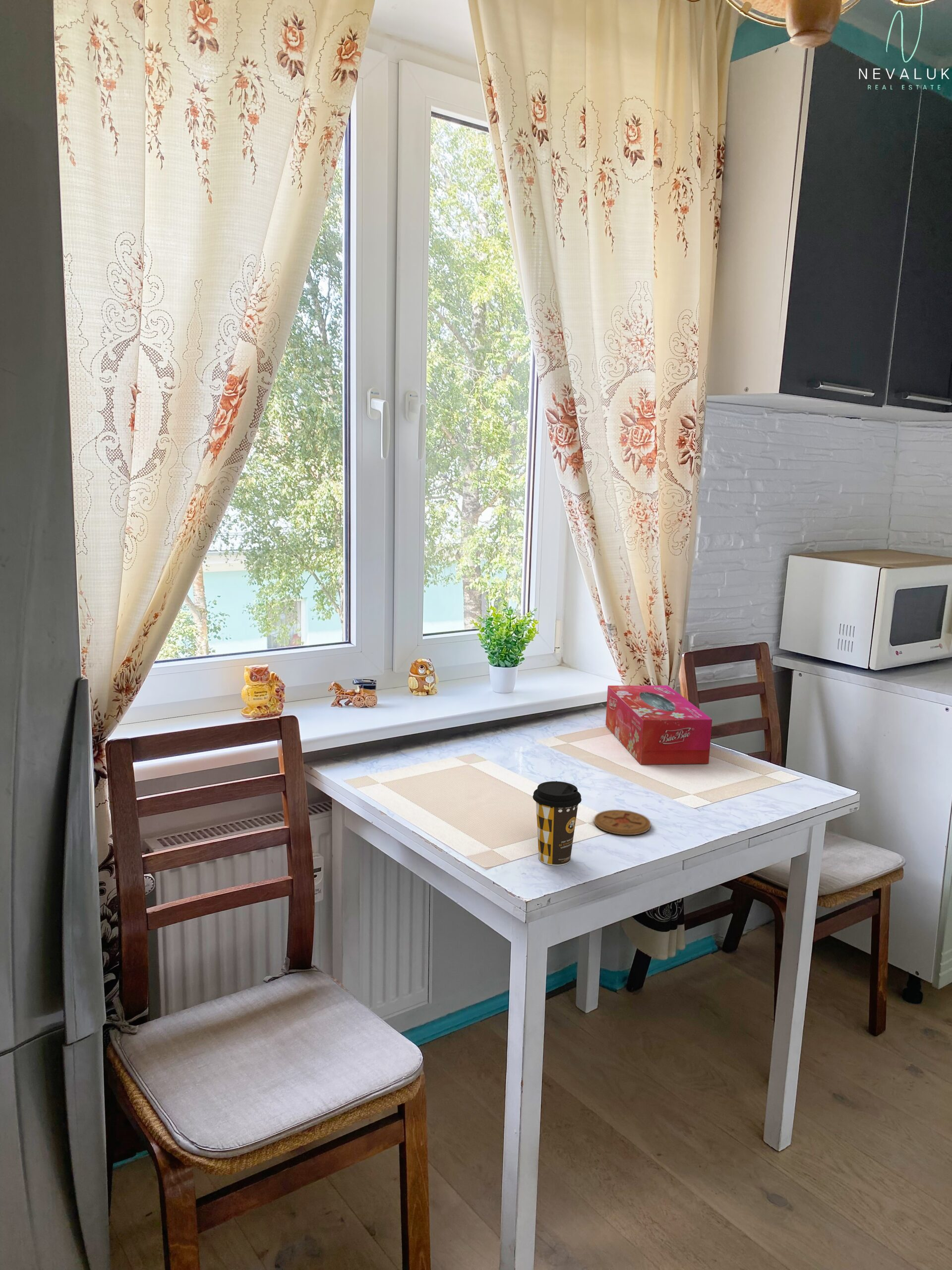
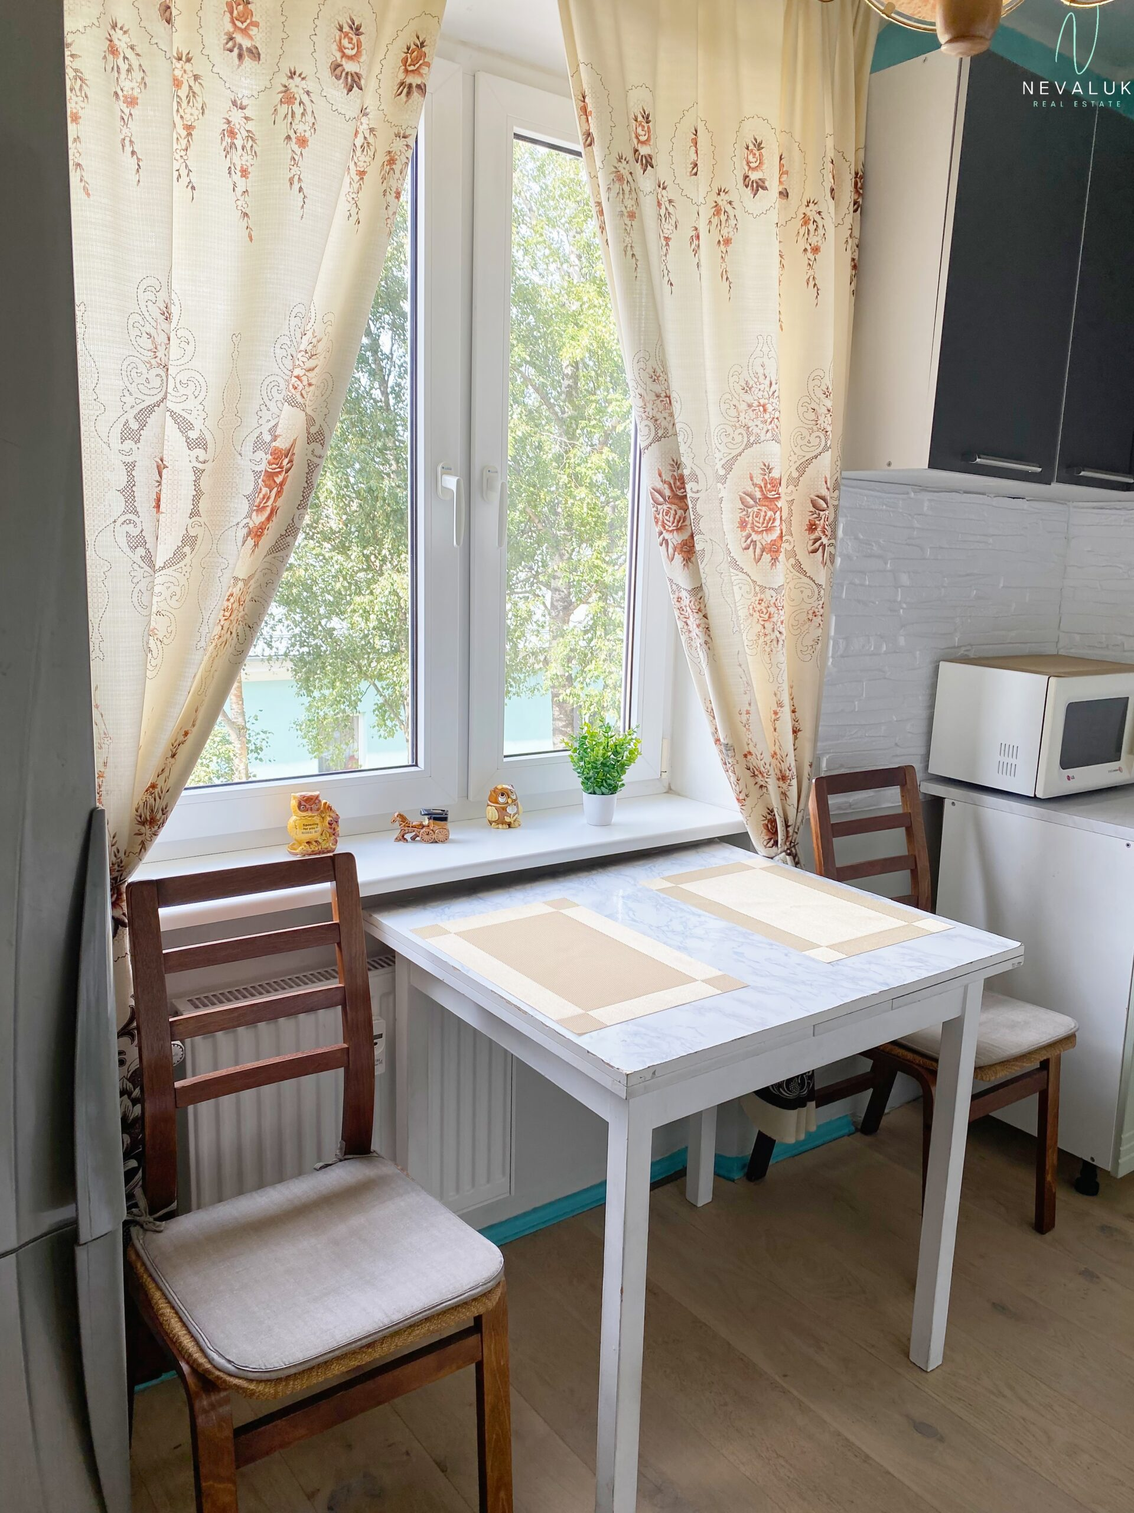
- coffee cup [532,781,582,866]
- tissue box [605,685,713,765]
- coaster [594,809,652,835]
